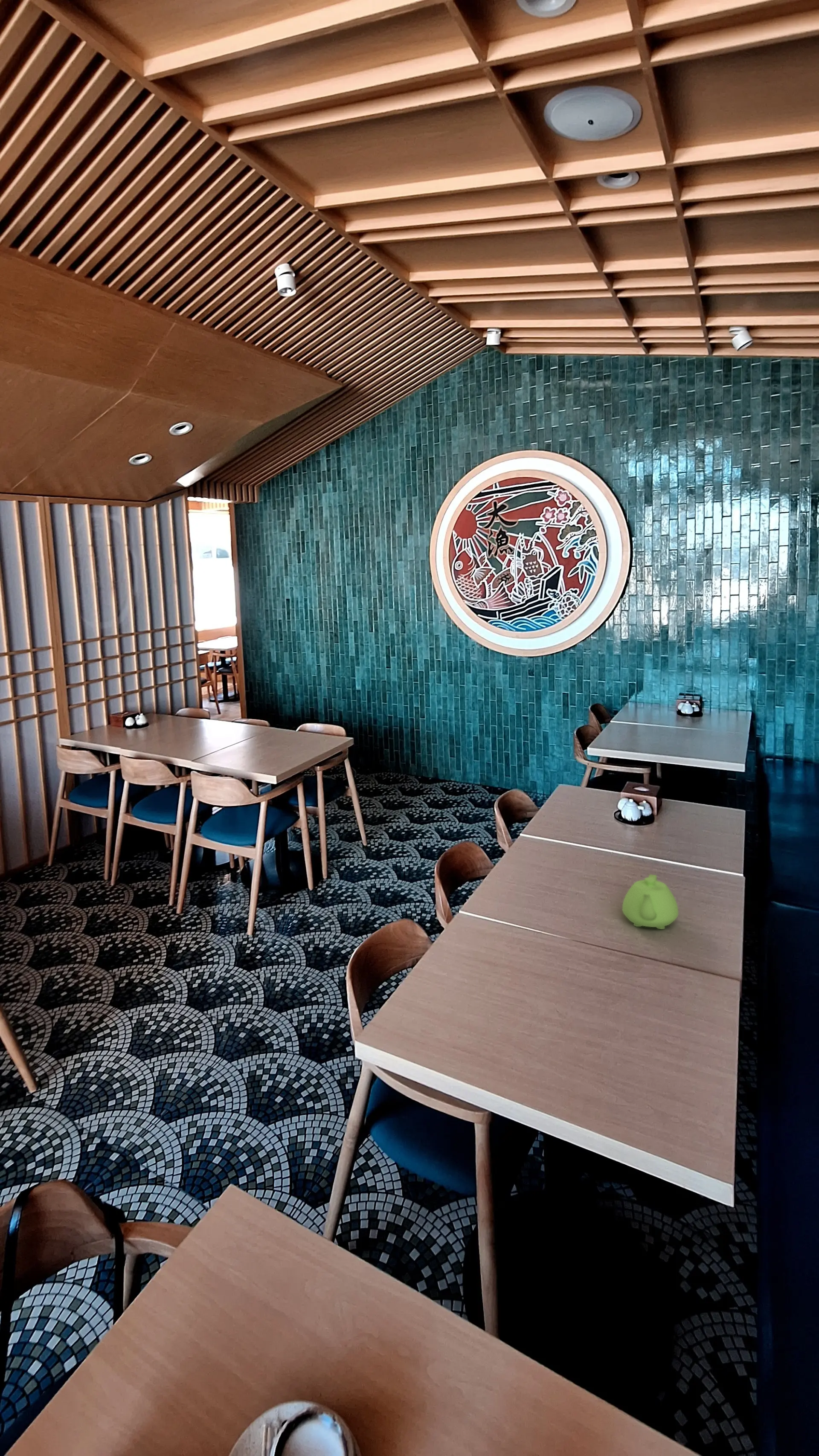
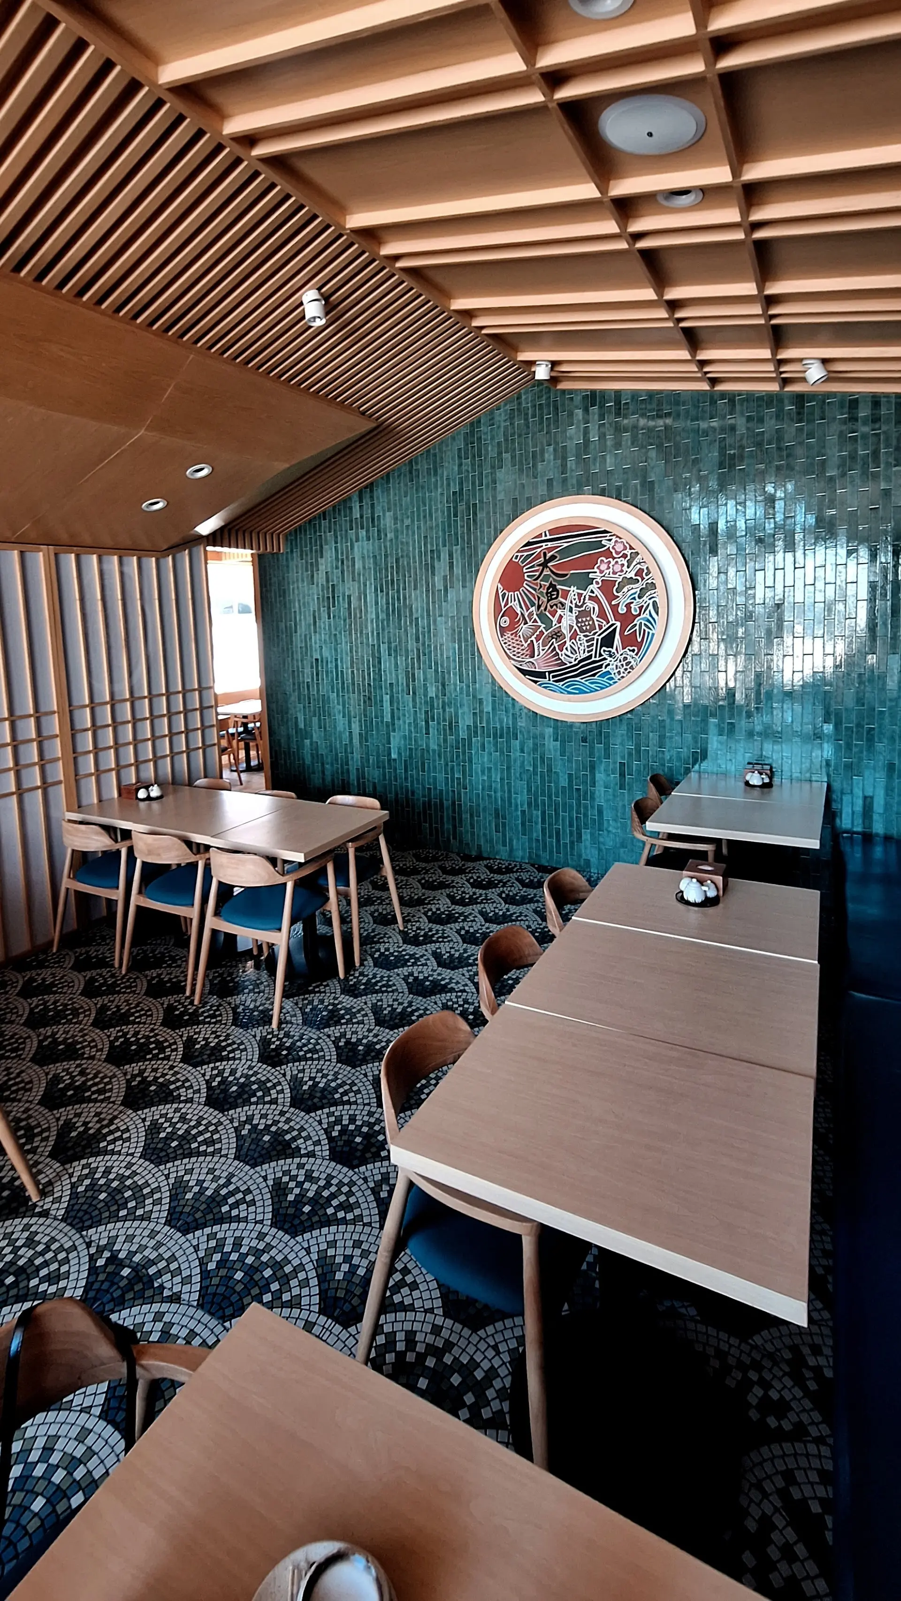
- teapot [622,874,679,930]
